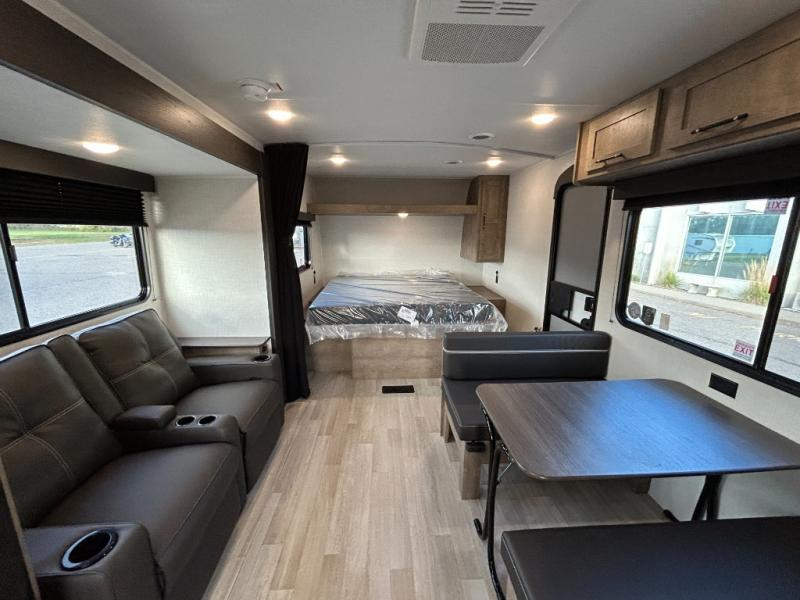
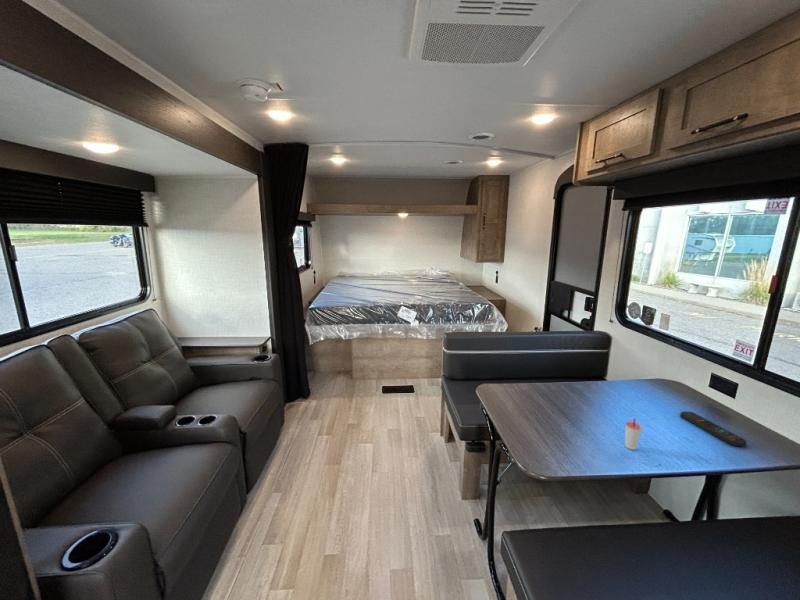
+ cup [624,417,644,451]
+ remote control [679,410,748,447]
